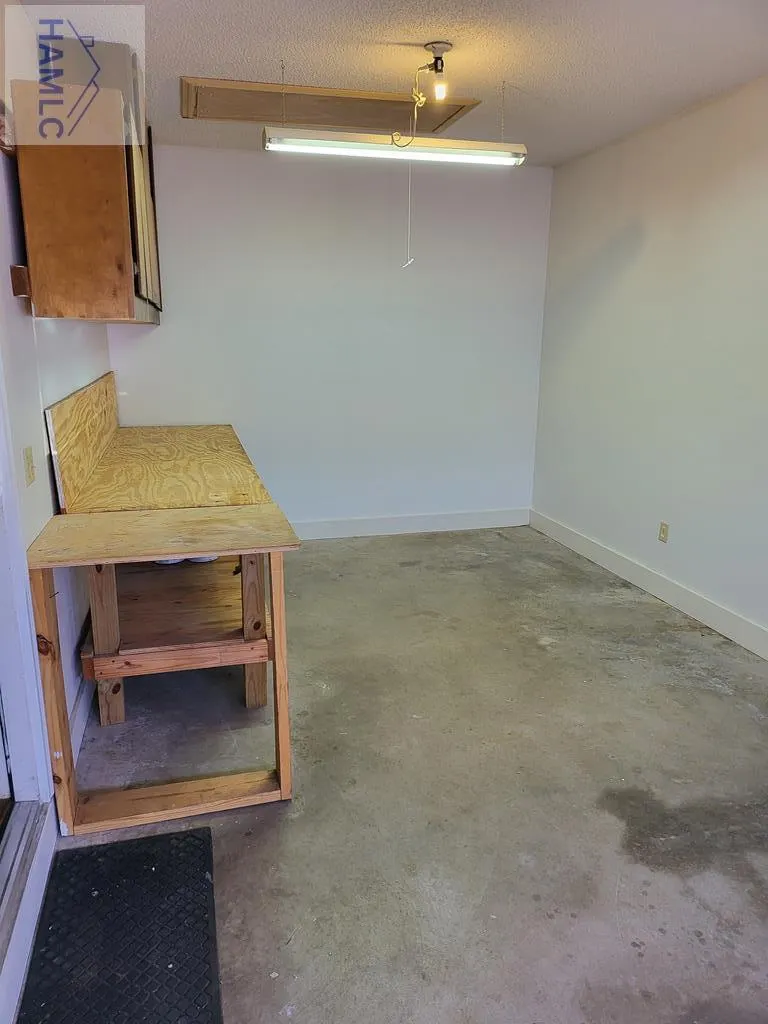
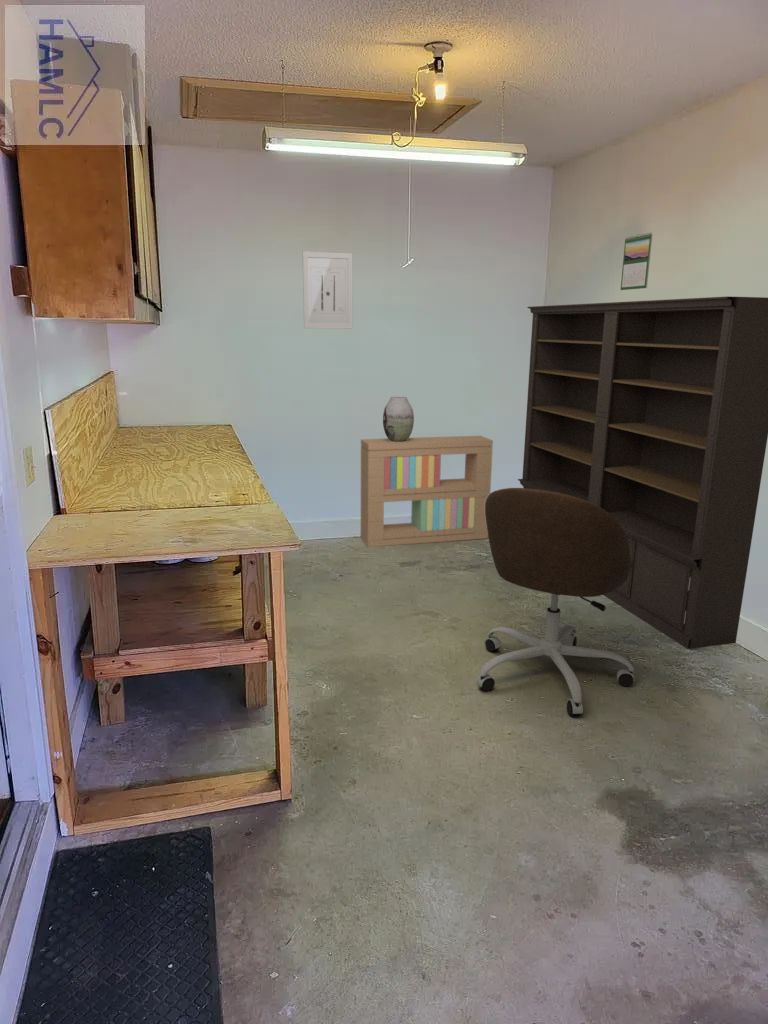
+ calendar [620,232,653,291]
+ storage cabinet [517,295,768,650]
+ bookshelf [360,435,494,548]
+ wall art [302,250,353,330]
+ vase [382,395,415,442]
+ office chair [476,487,635,717]
